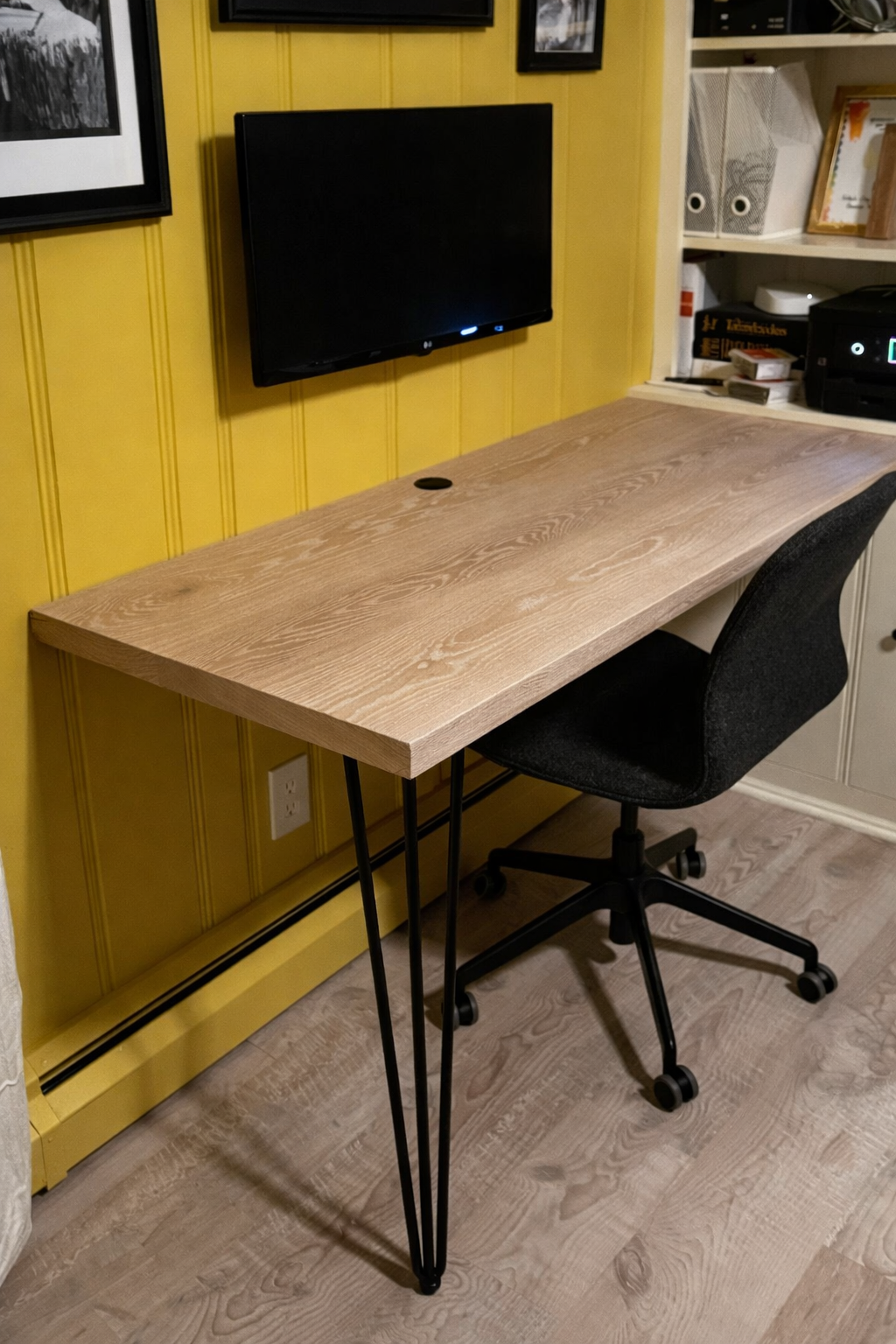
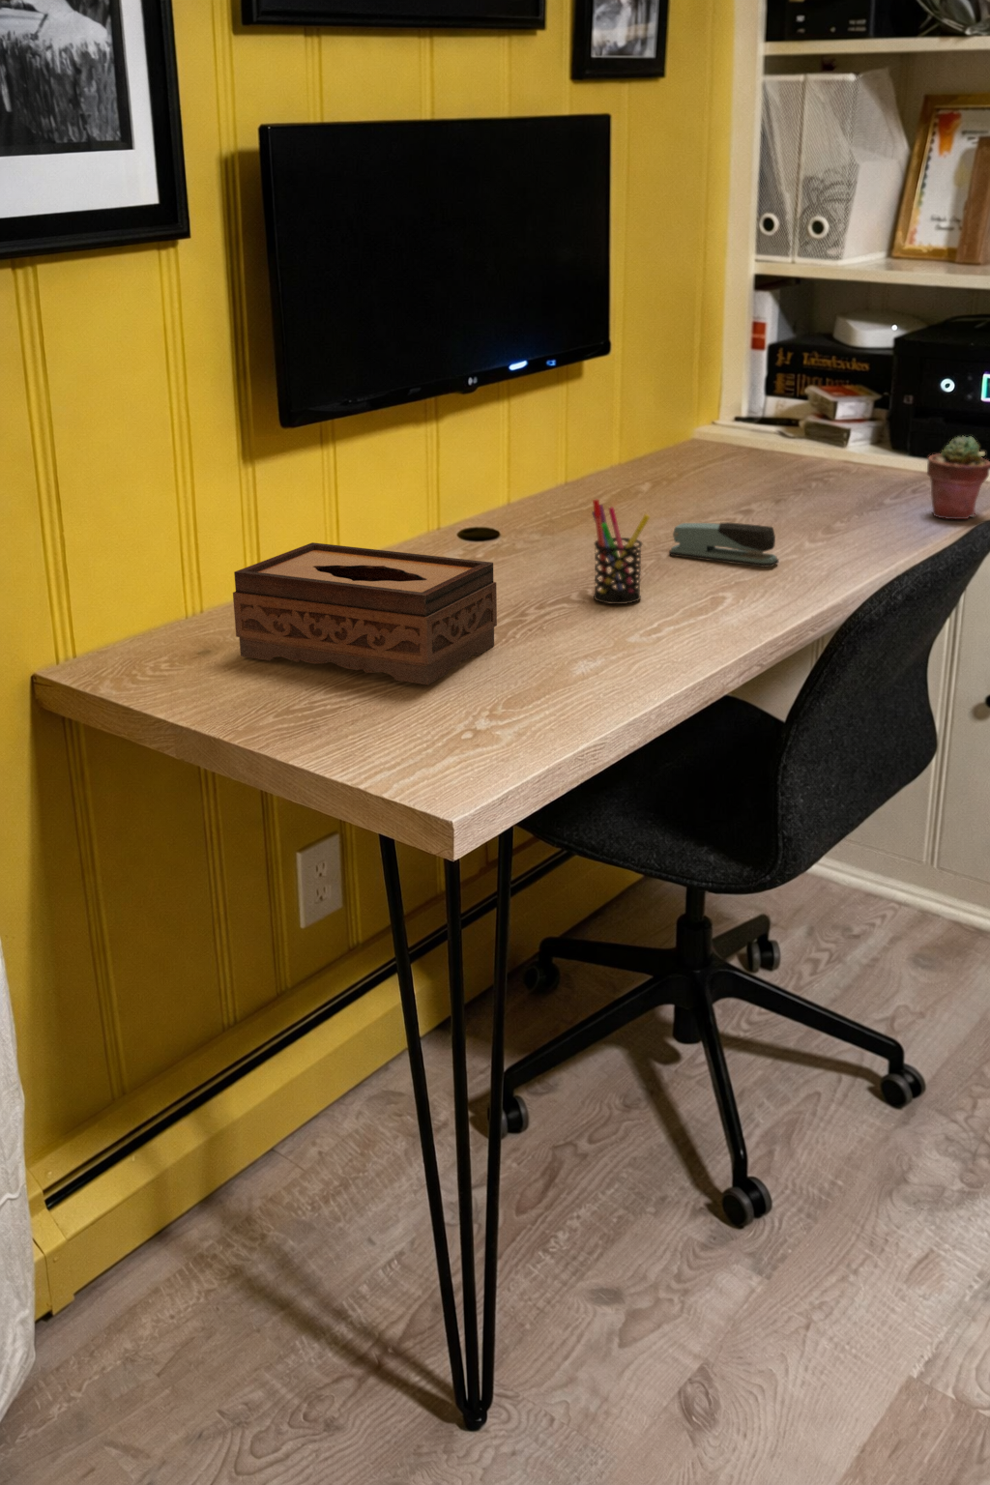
+ potted succulent [926,435,990,520]
+ stapler [668,522,780,568]
+ pen holder [591,498,651,605]
+ tissue box [232,541,498,685]
